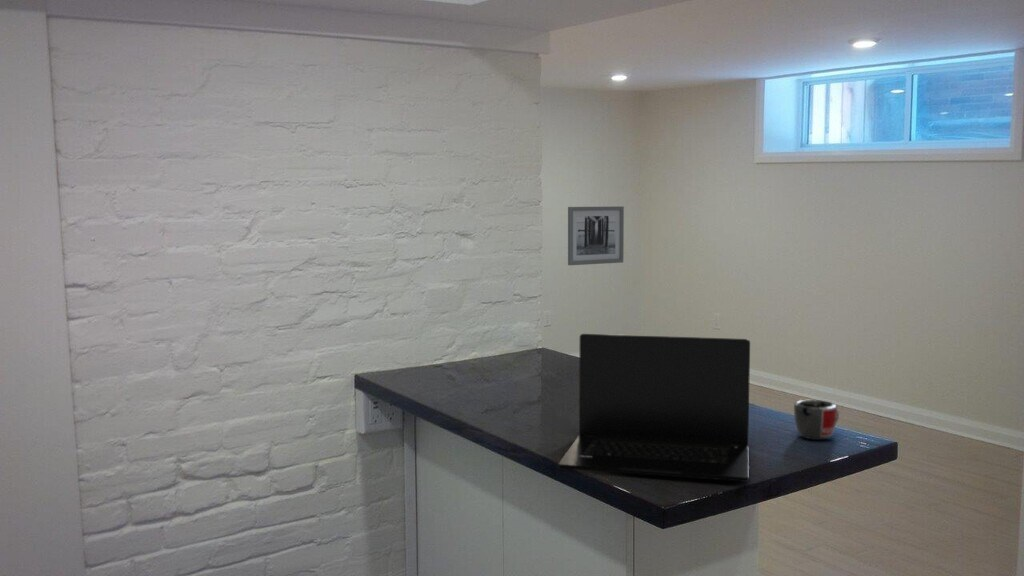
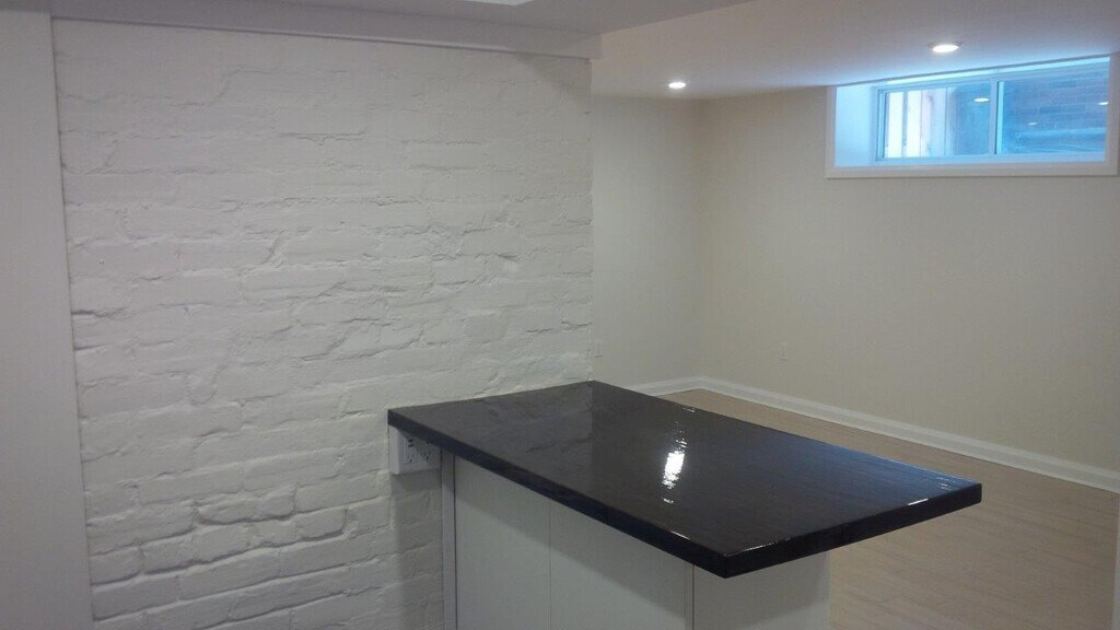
- wall art [567,206,625,266]
- laptop [557,333,751,483]
- mug [793,399,840,441]
